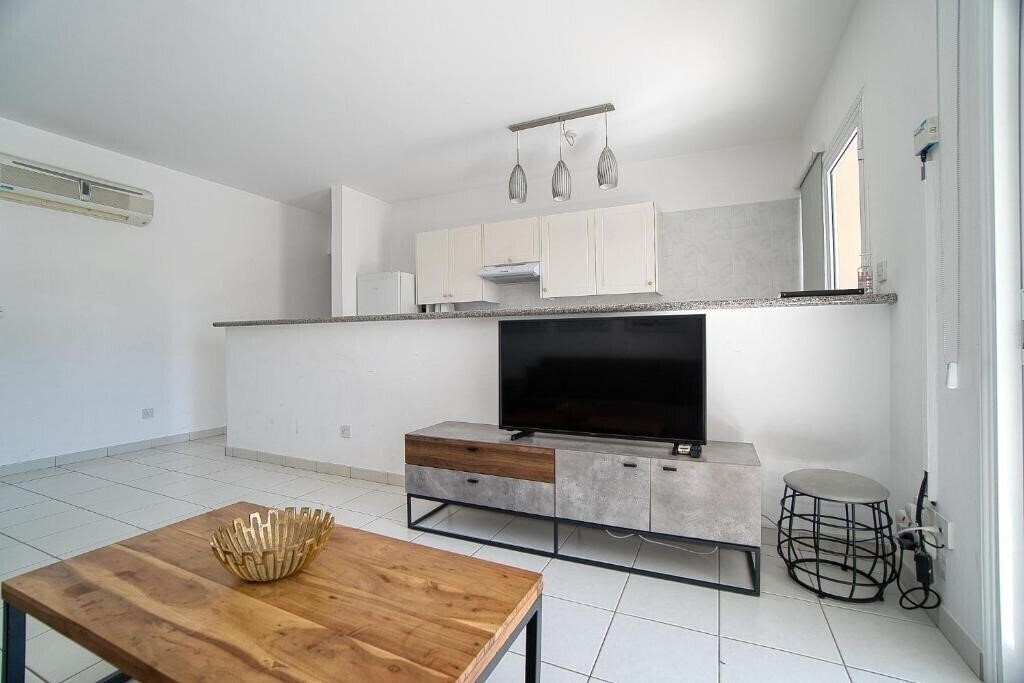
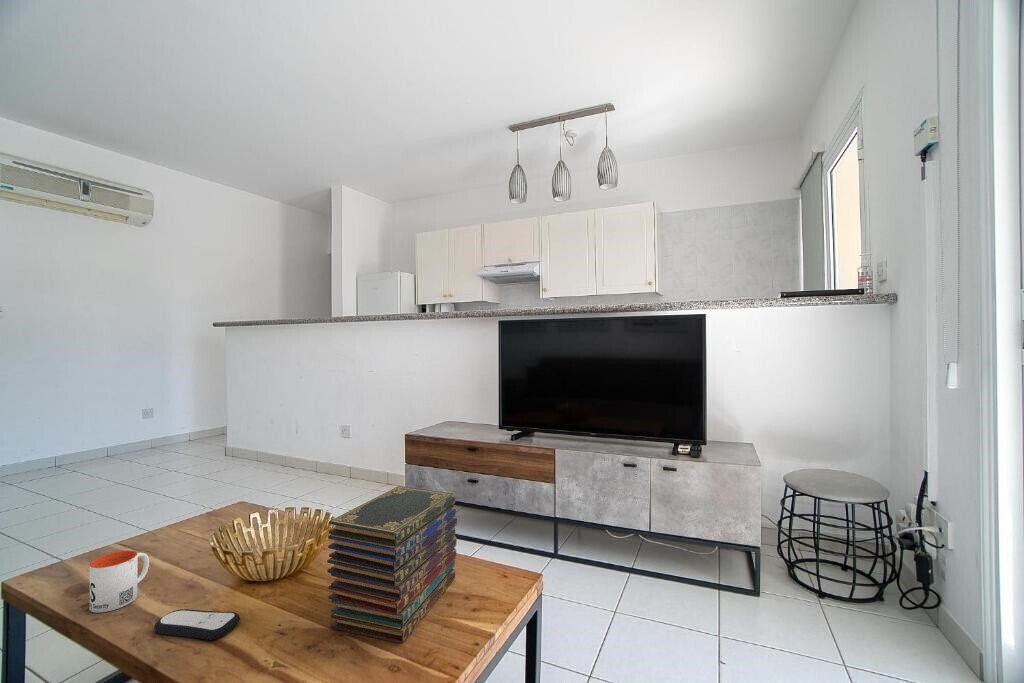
+ mug [88,550,150,614]
+ remote control [153,608,241,641]
+ book stack [326,485,458,645]
